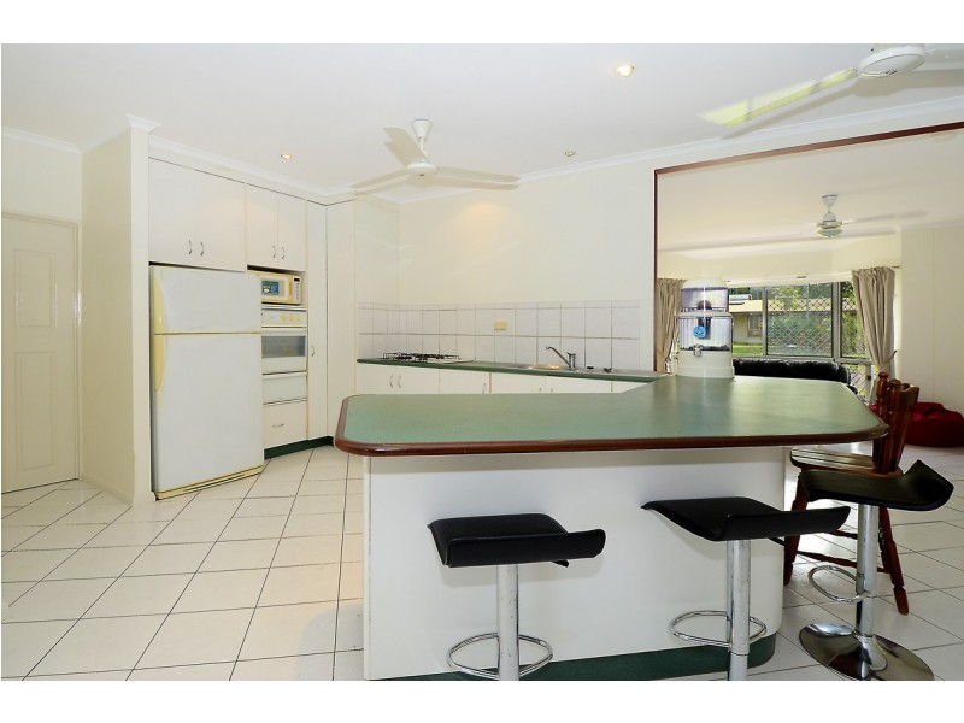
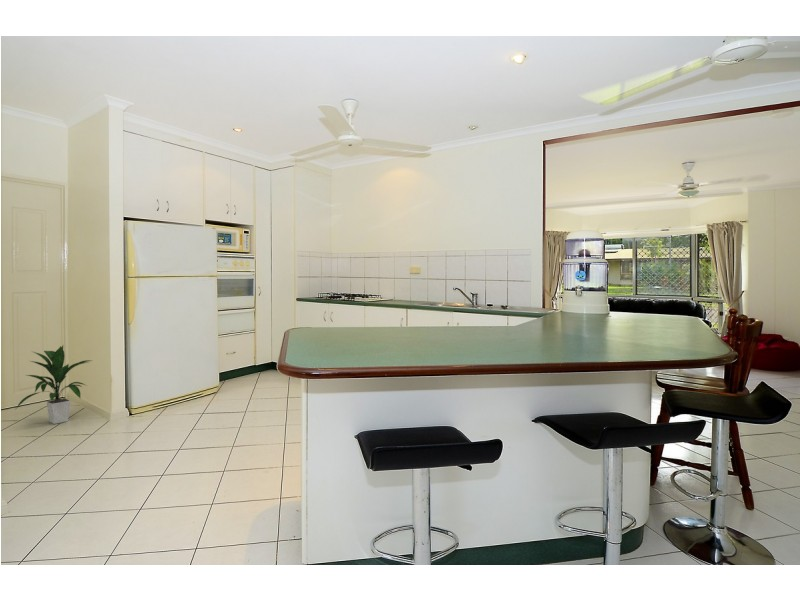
+ indoor plant [14,345,92,425]
